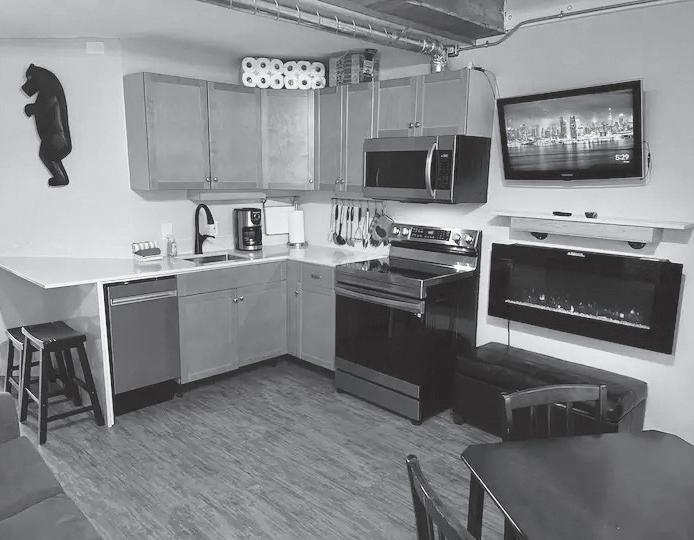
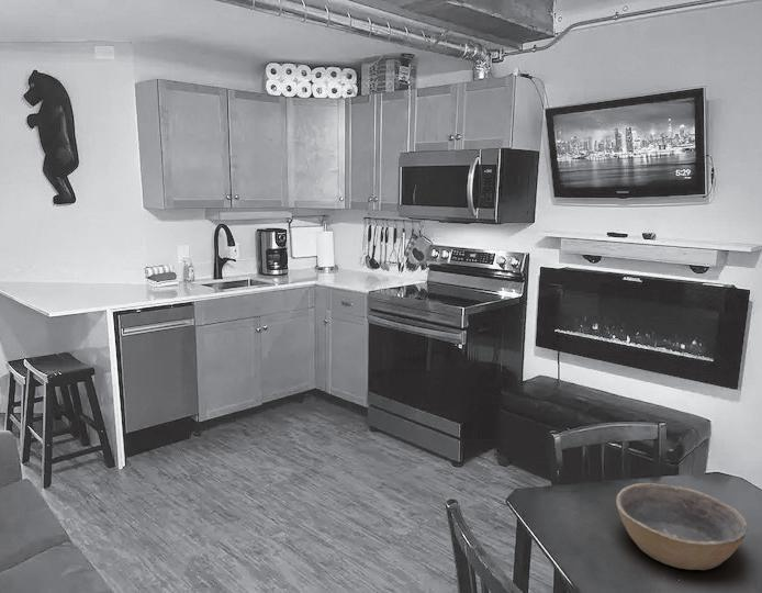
+ bowl [615,482,749,571]
